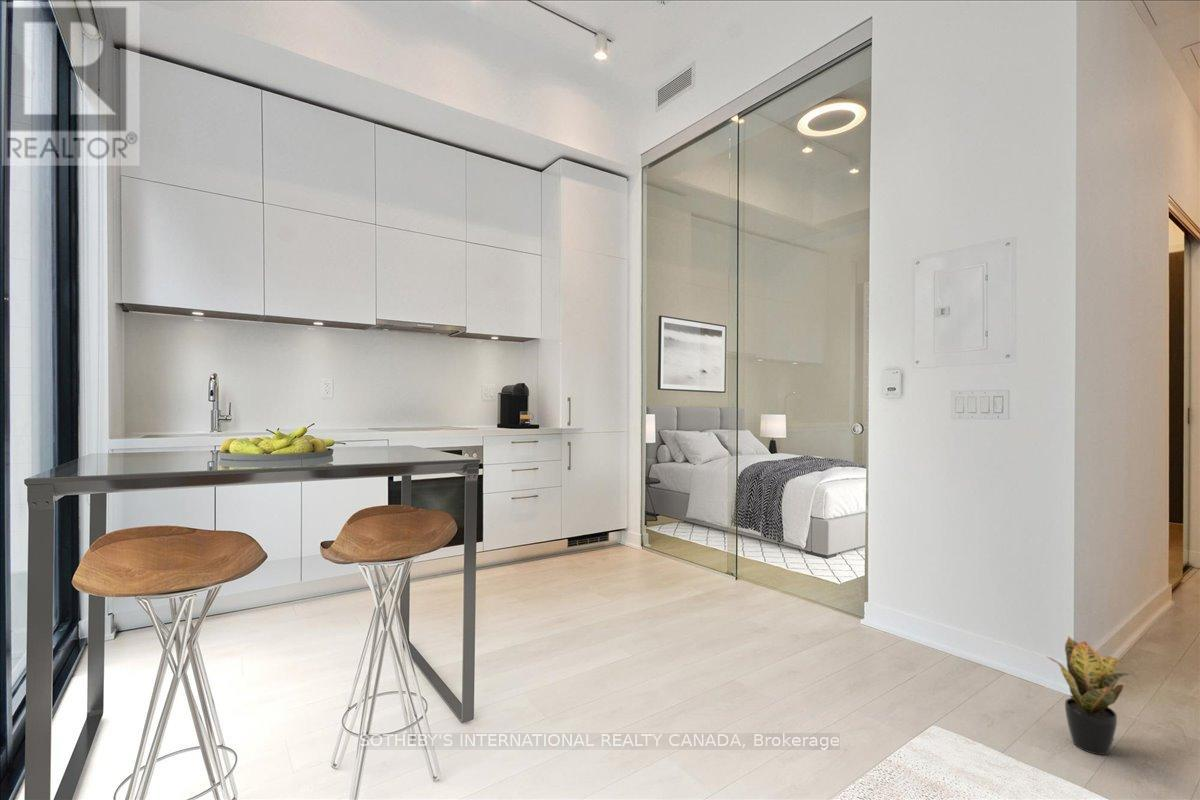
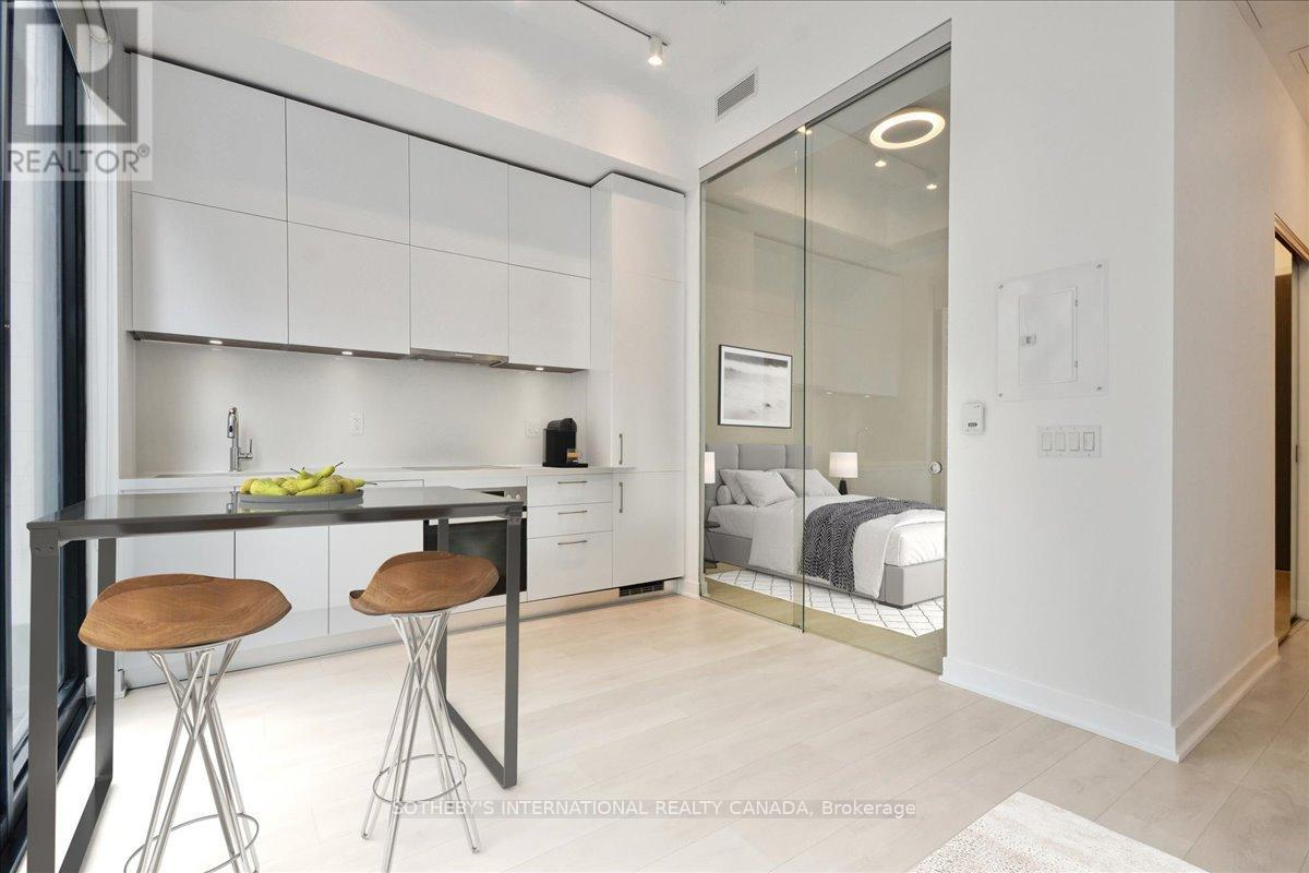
- potted plant [1045,635,1144,756]
